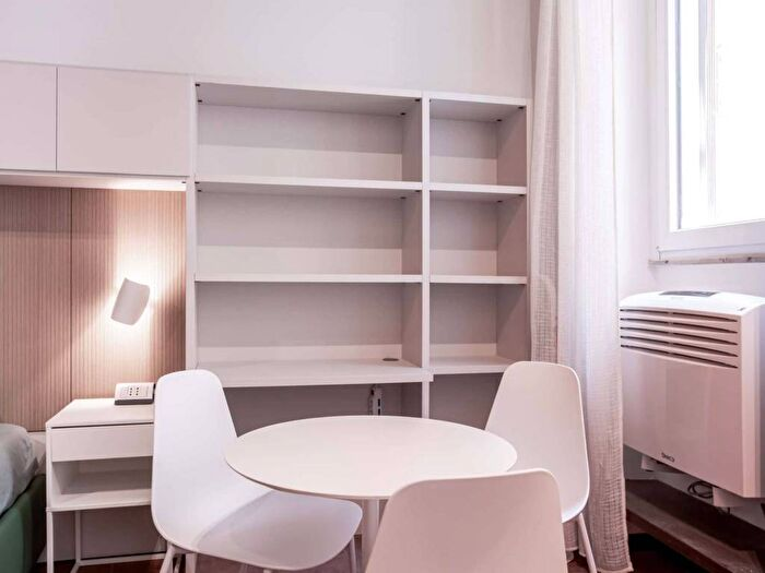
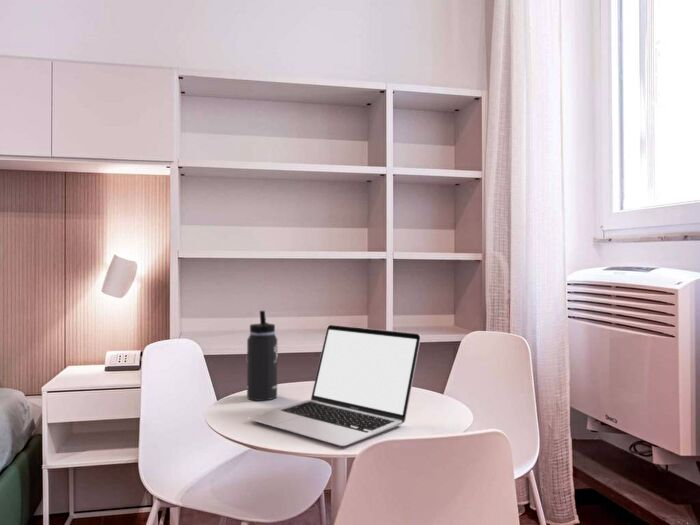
+ laptop [247,324,422,447]
+ thermos bottle [246,310,279,402]
